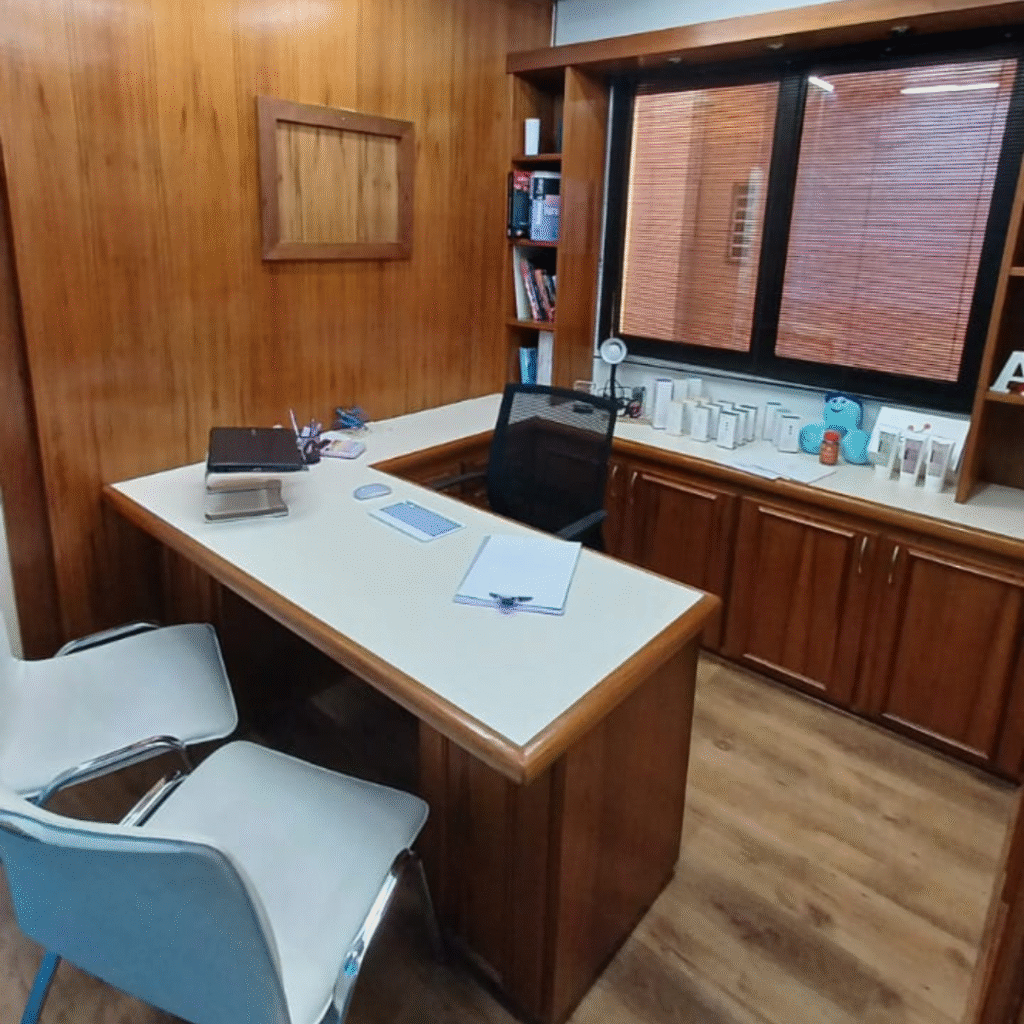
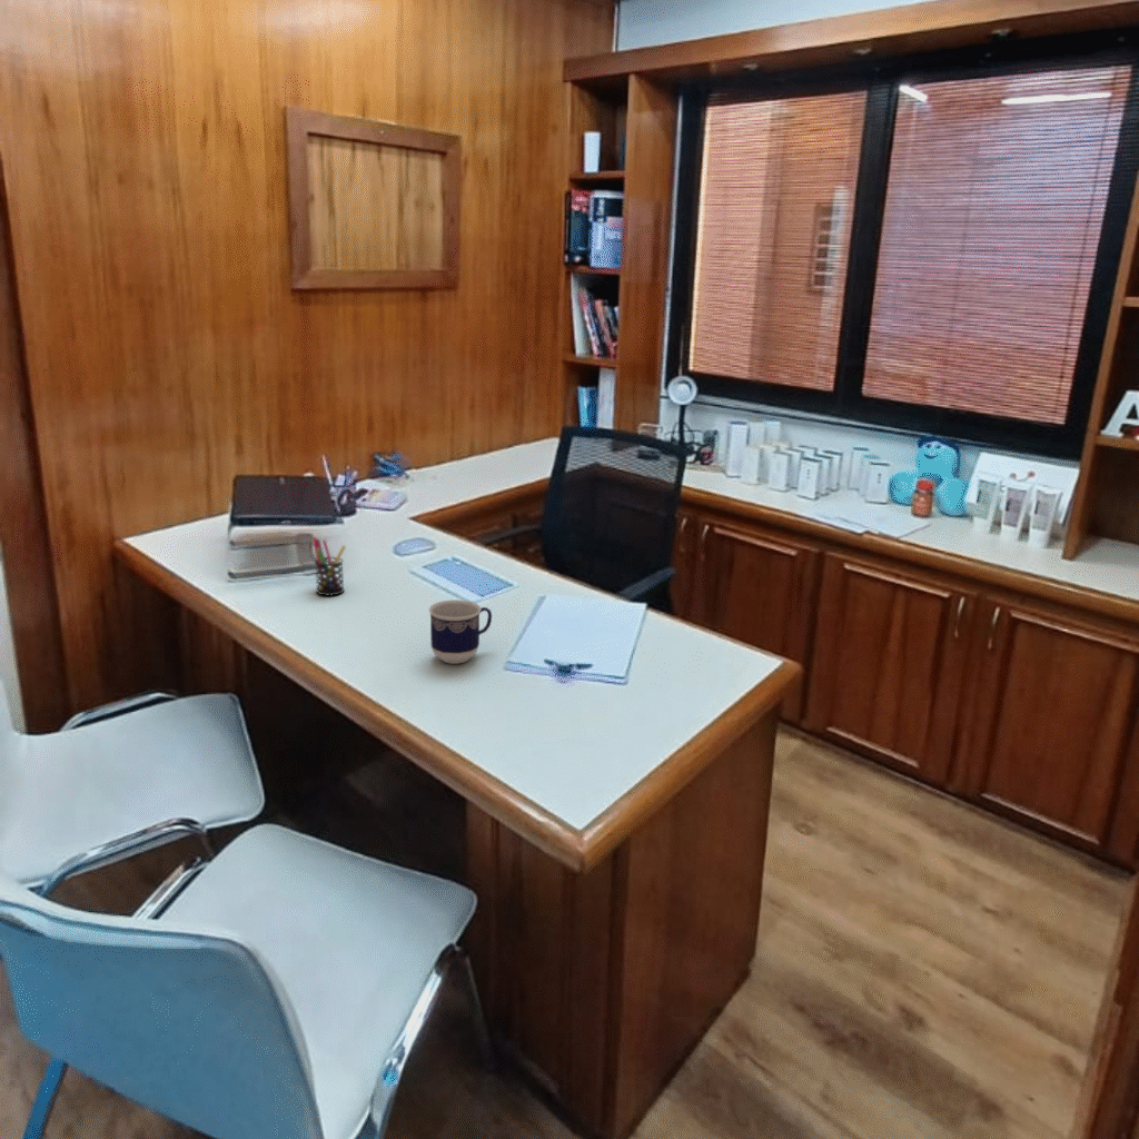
+ cup [428,598,493,665]
+ pen holder [311,536,347,597]
